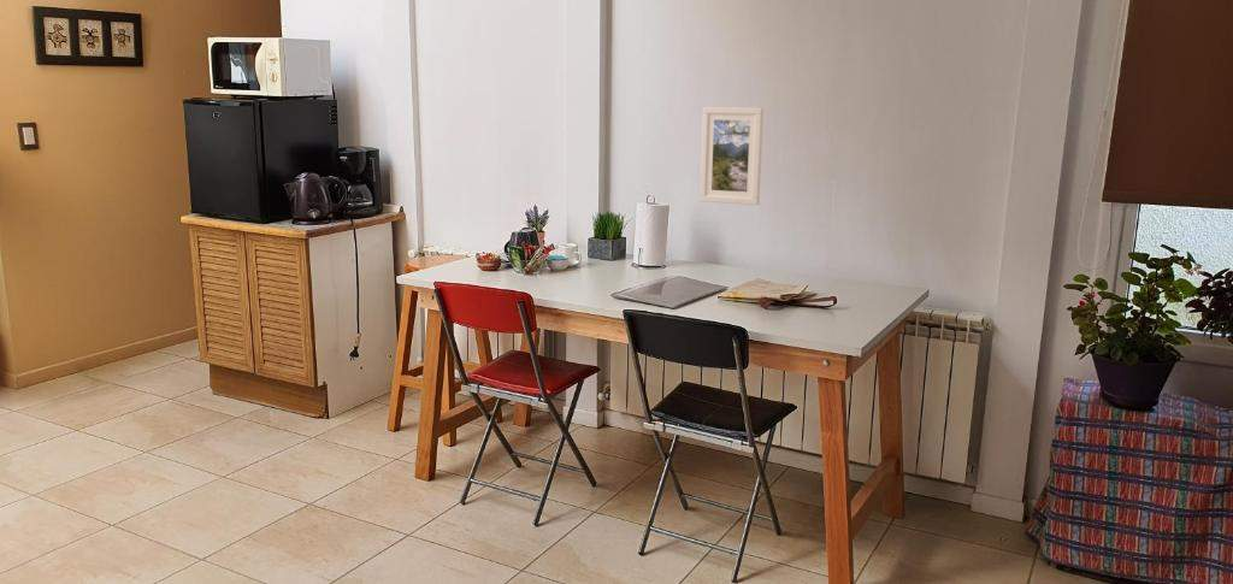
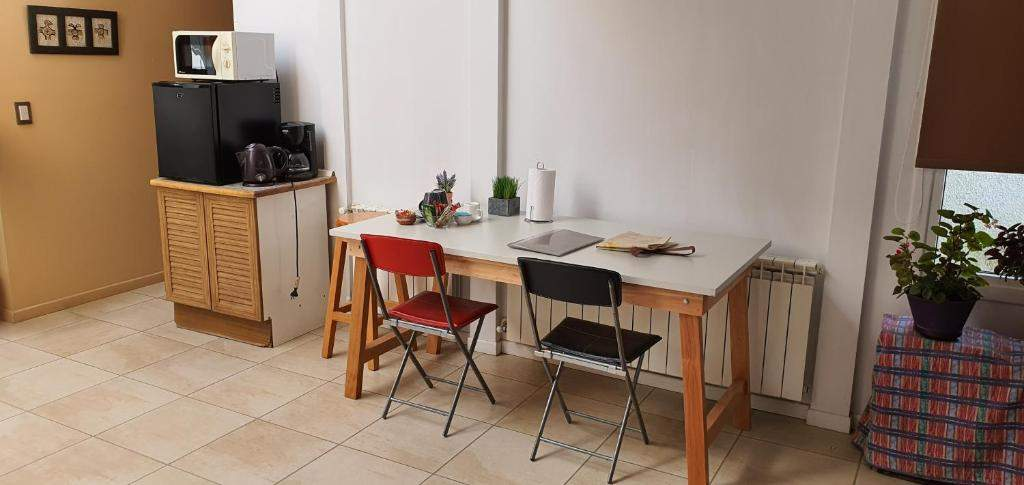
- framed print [698,106,765,206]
